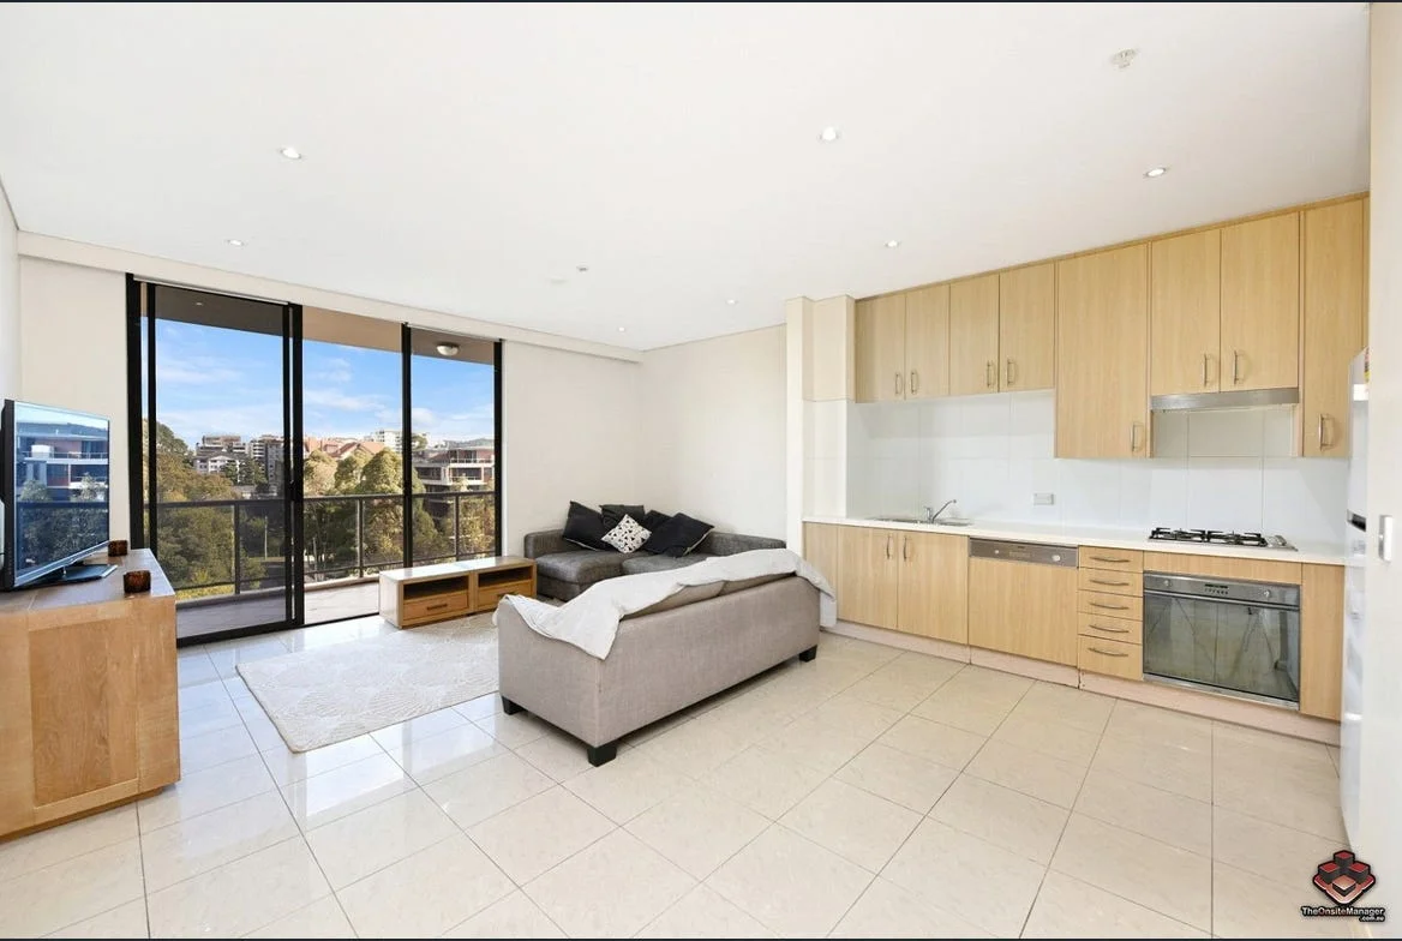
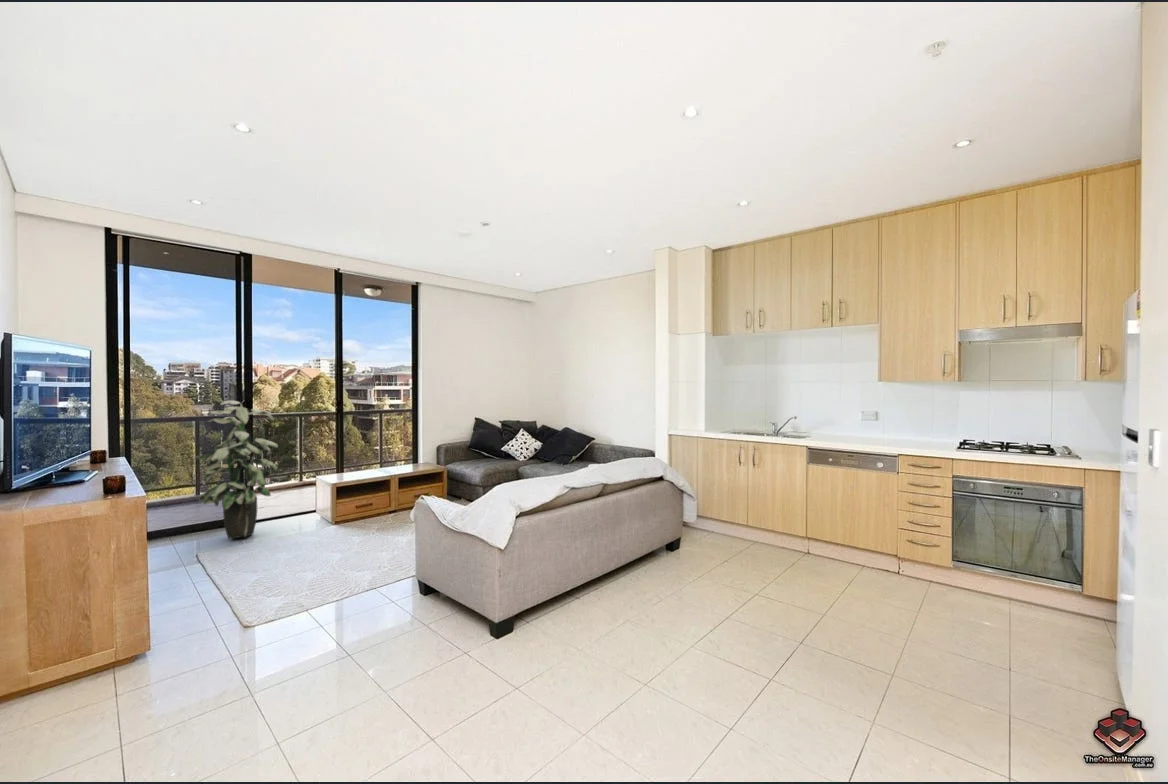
+ indoor plant [194,400,279,540]
